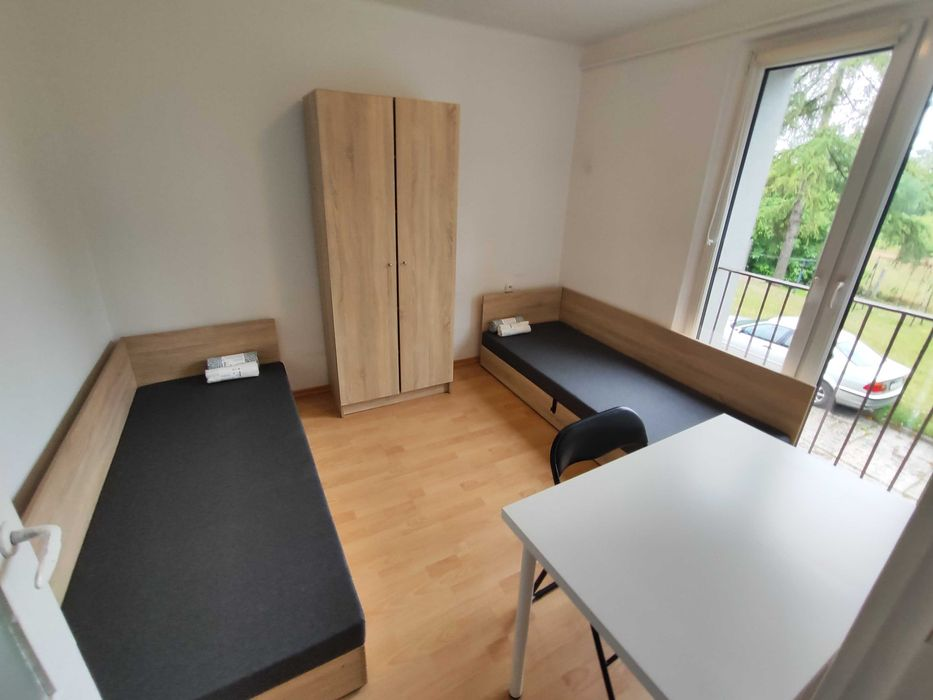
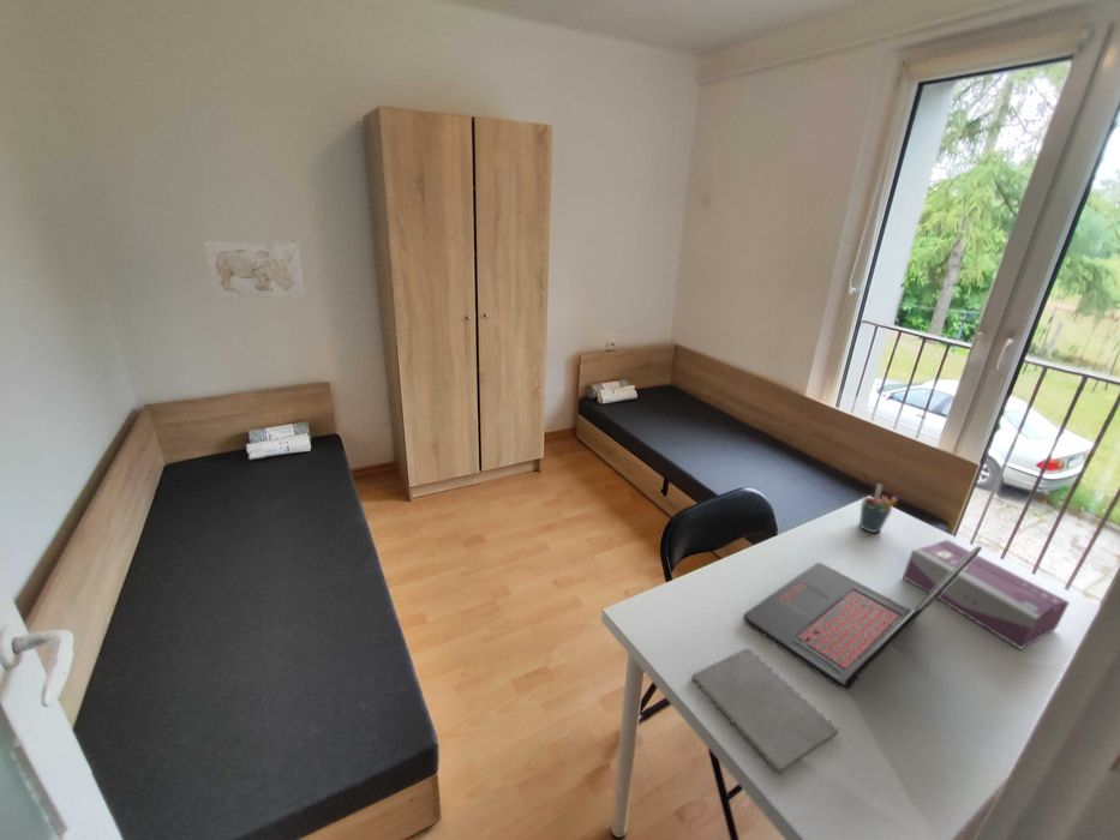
+ wall art [203,240,306,300]
+ tissue box [902,538,1071,650]
+ notepad [690,647,840,774]
+ pen holder [858,484,898,534]
+ laptop [742,545,983,691]
